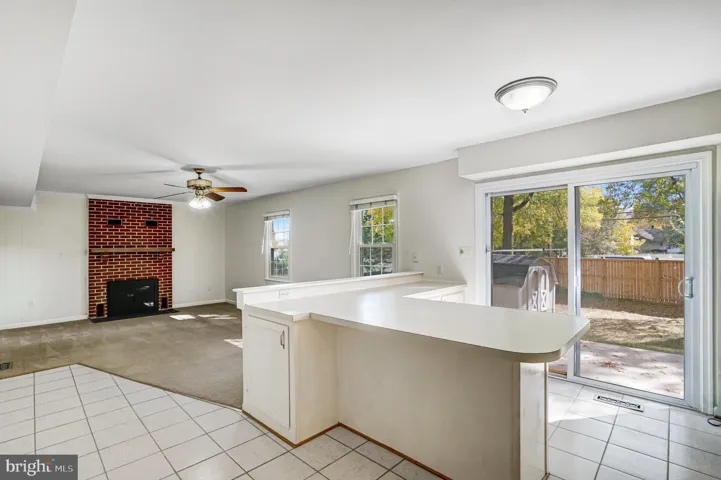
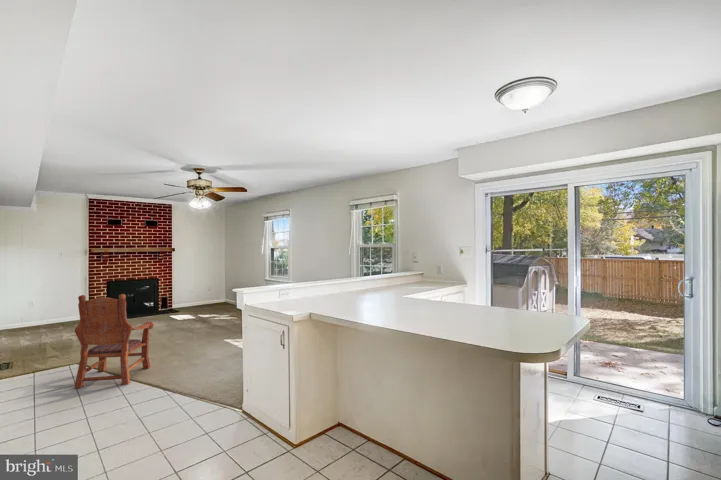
+ armchair [73,293,155,389]
